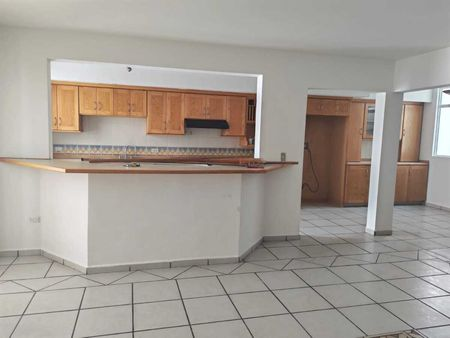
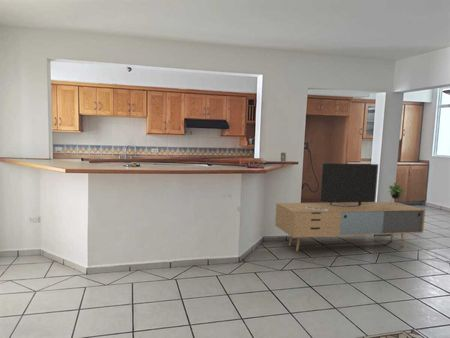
+ media console [274,162,426,252]
